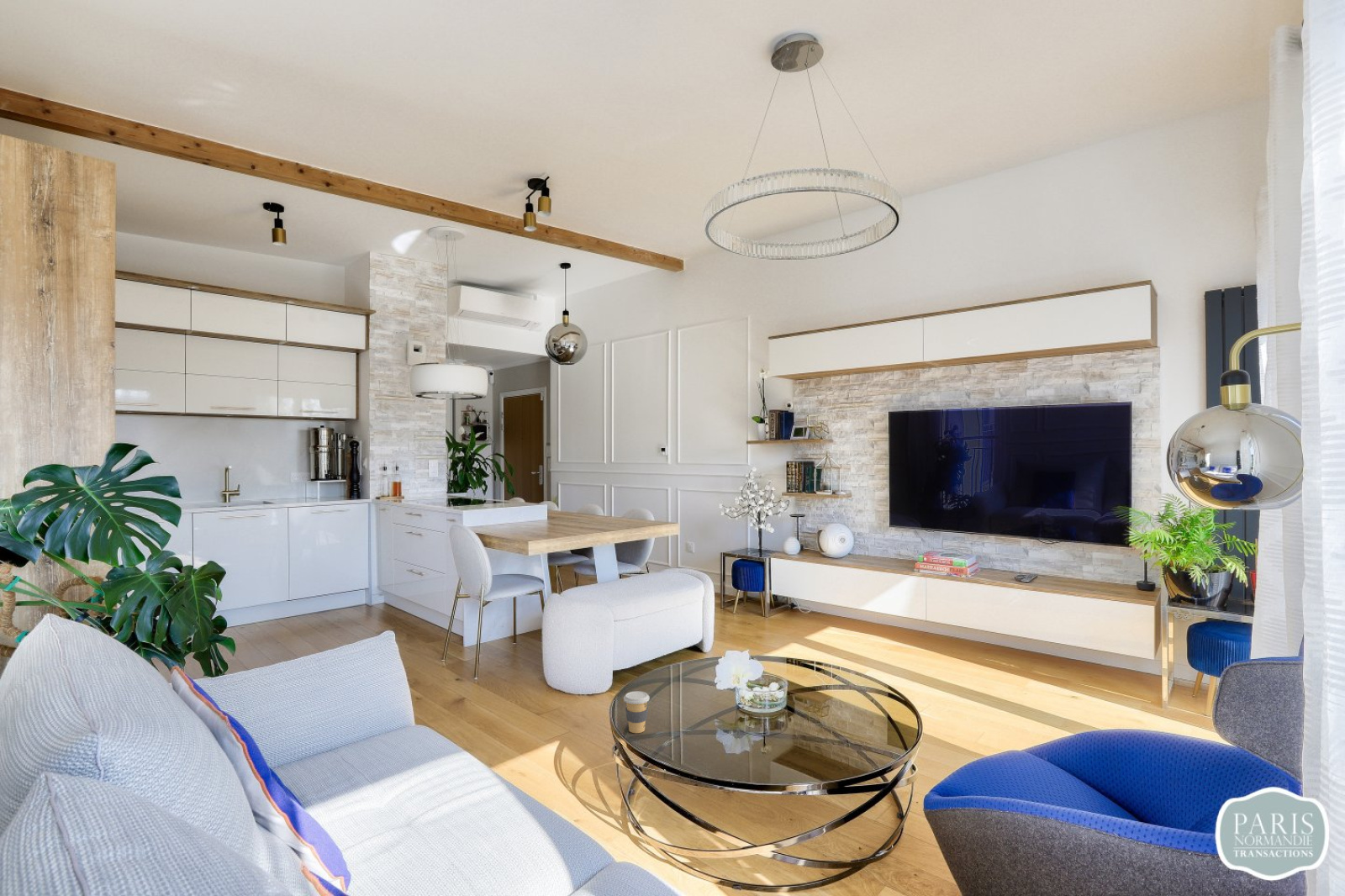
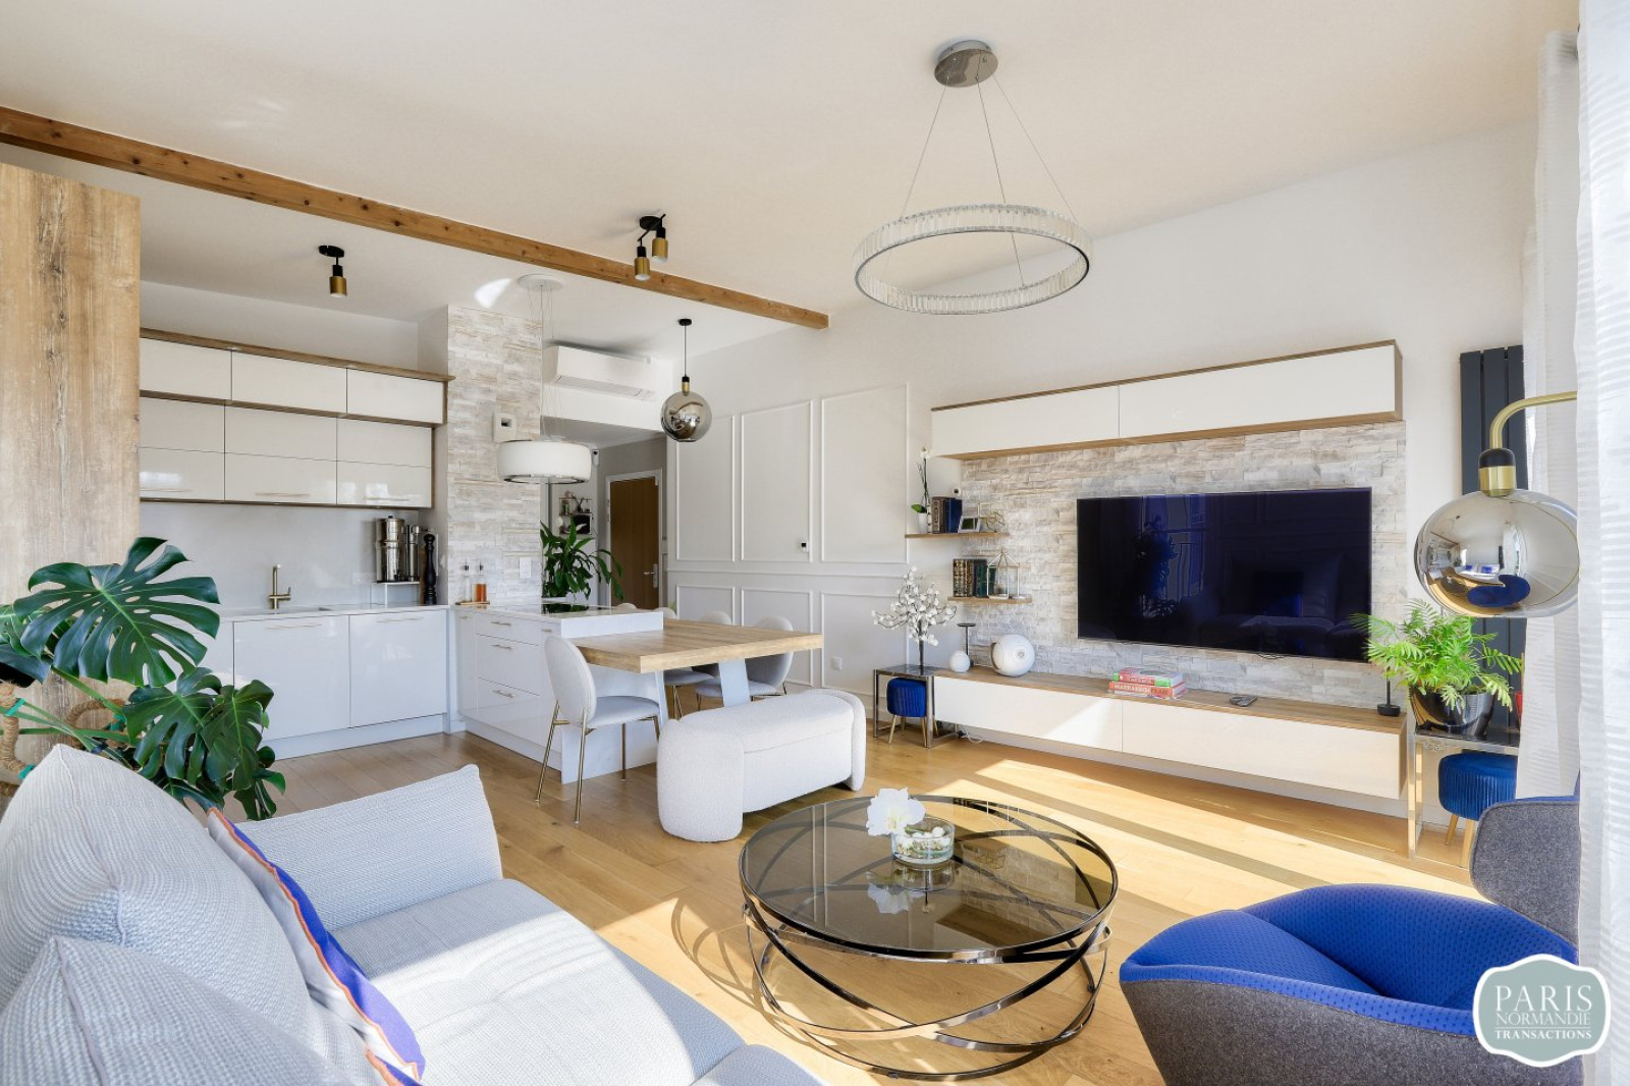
- coffee cup [623,691,651,734]
